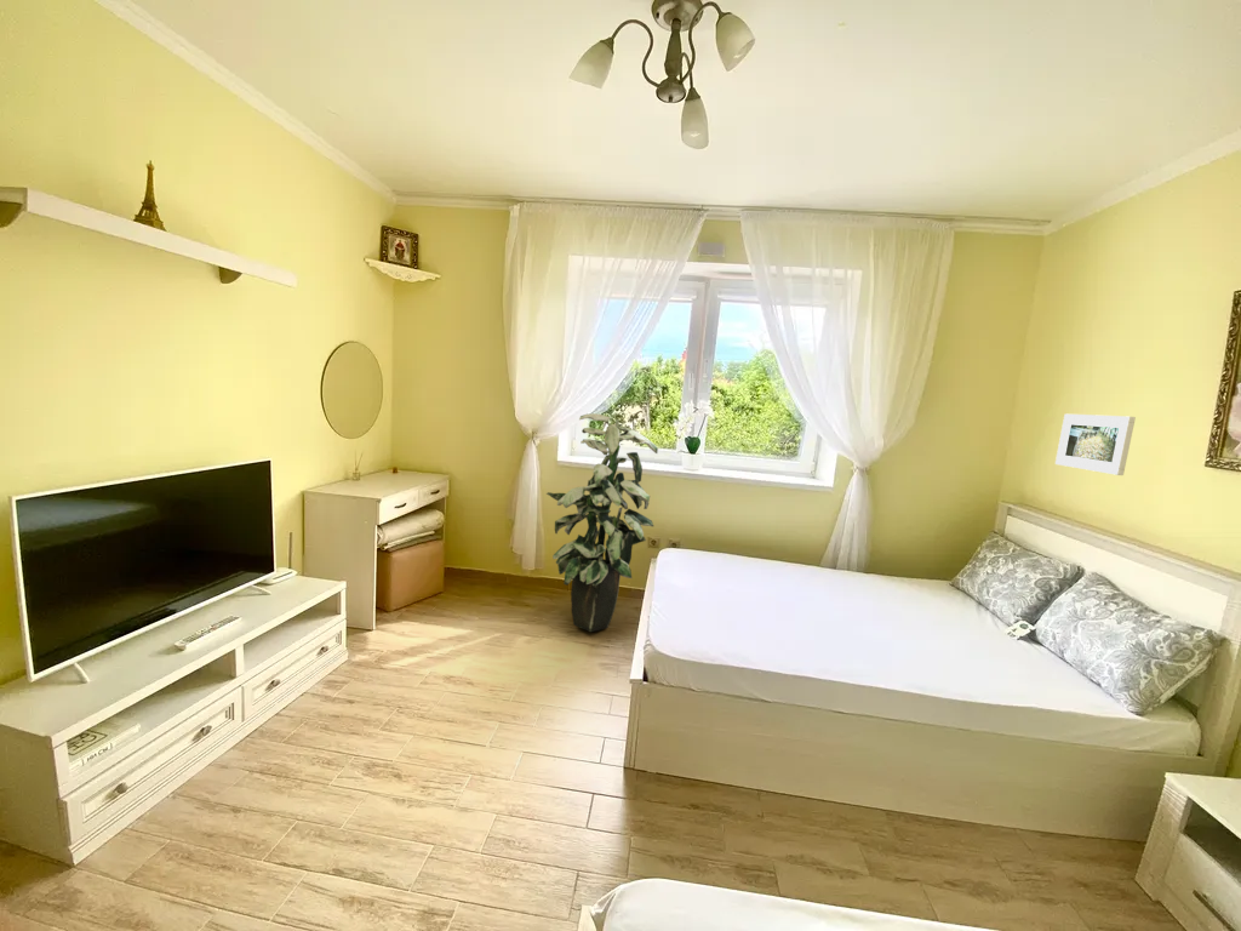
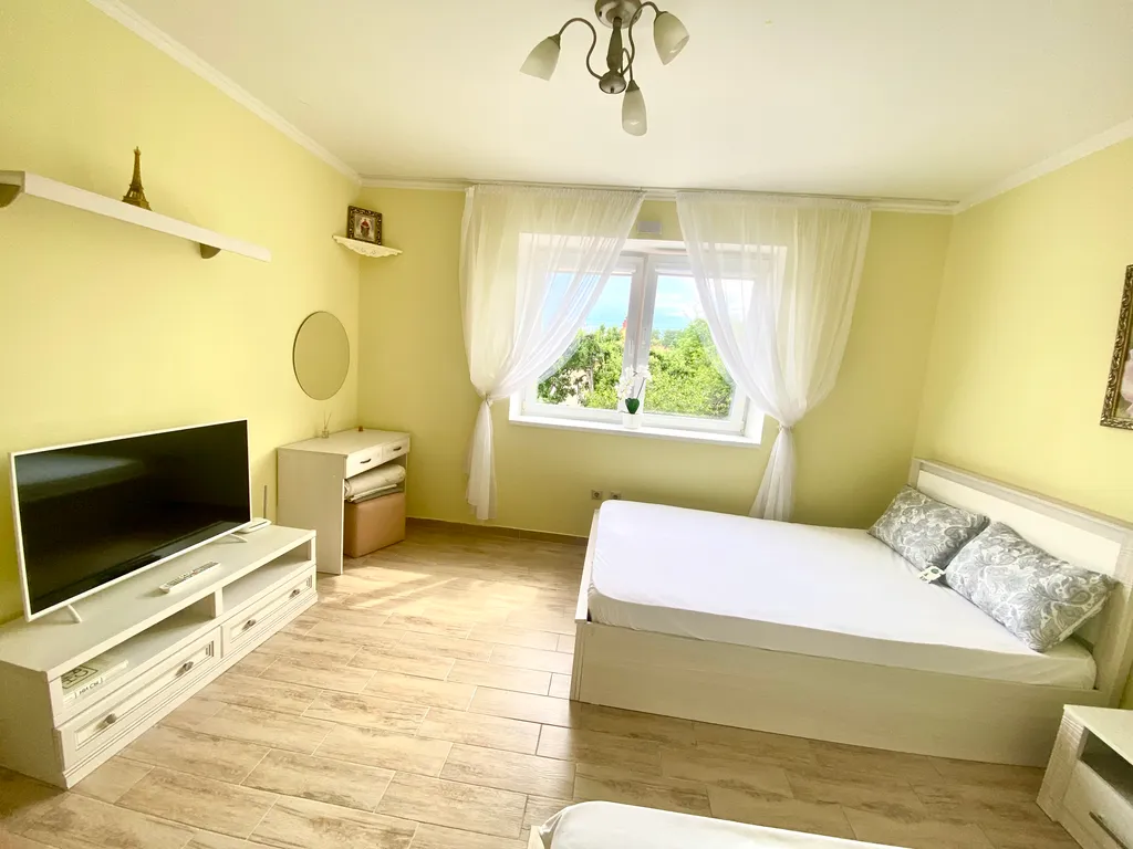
- indoor plant [545,412,659,633]
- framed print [1054,412,1137,476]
